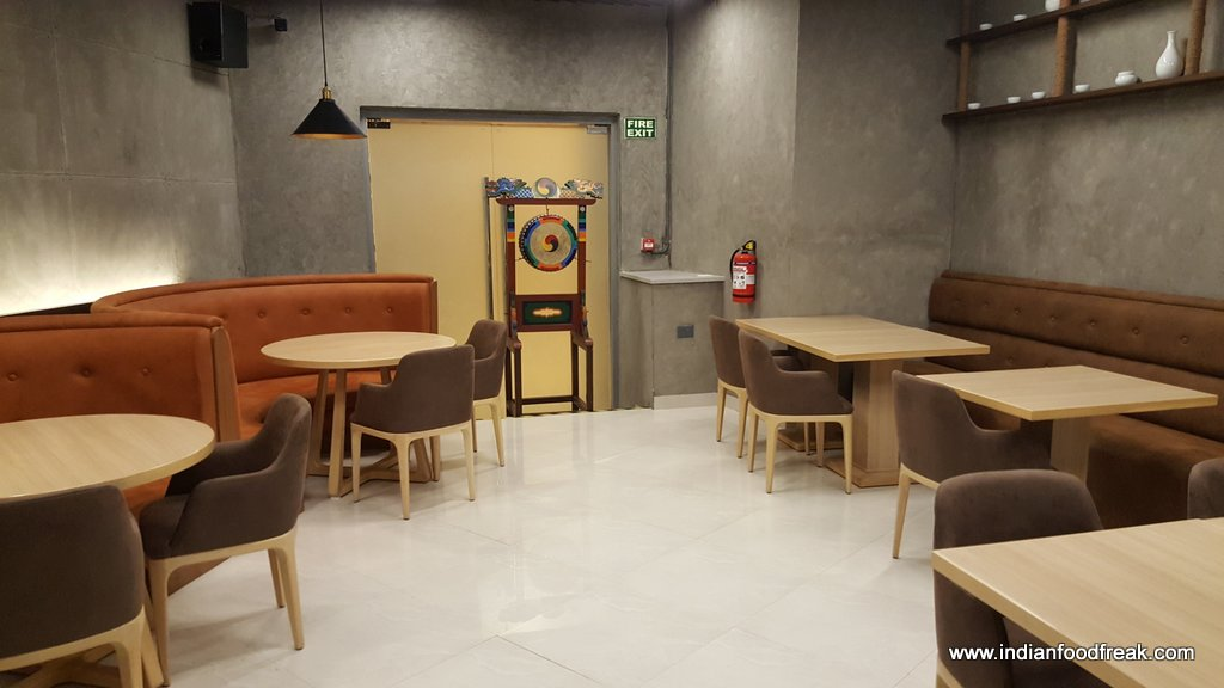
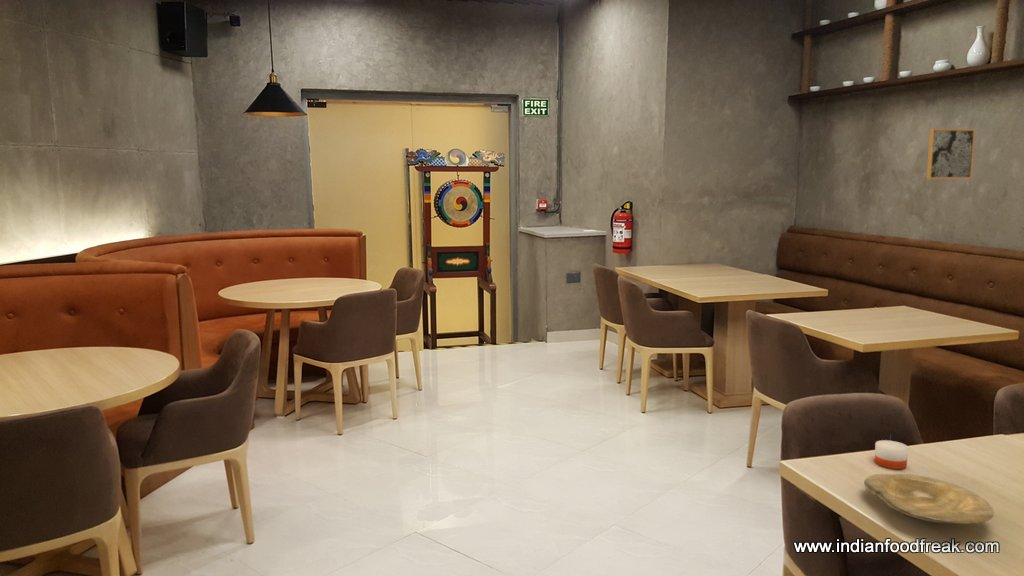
+ wall art [926,127,976,180]
+ plate [863,473,995,525]
+ candle [873,434,909,470]
